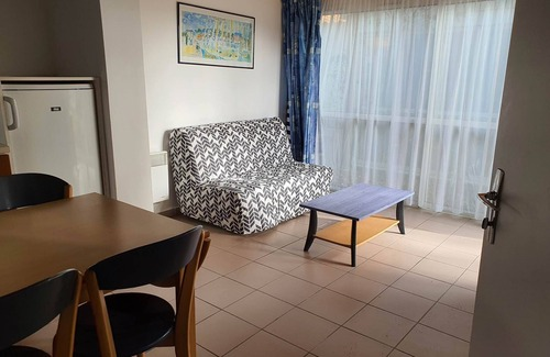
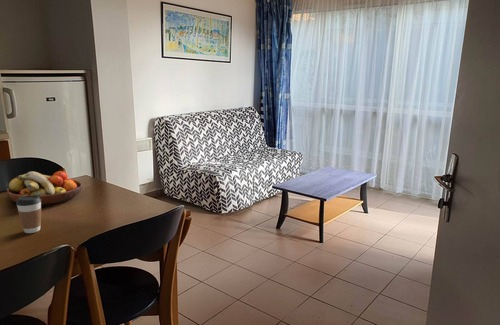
+ coffee cup [15,196,42,234]
+ fruit bowl [6,170,83,207]
